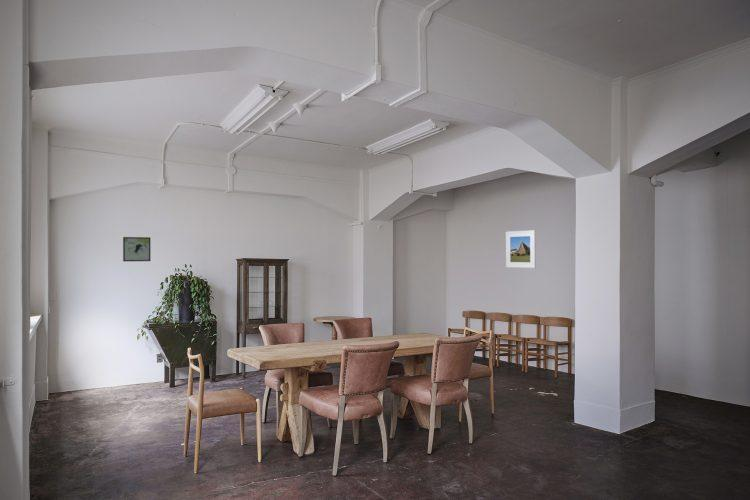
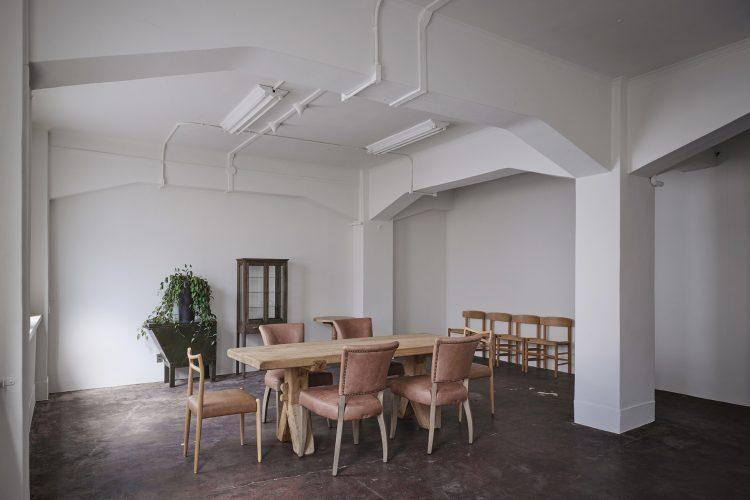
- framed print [122,236,151,262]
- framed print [505,229,537,269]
